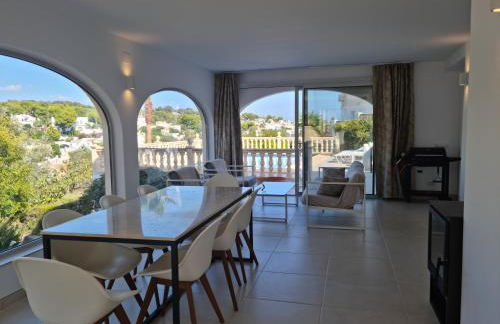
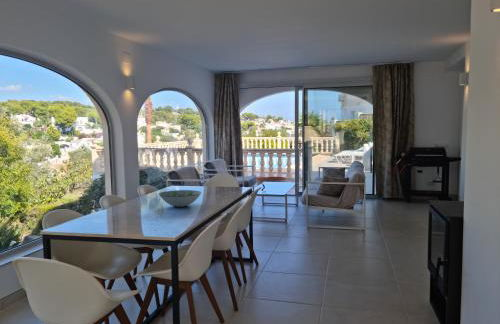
+ decorative bowl [158,189,202,208]
